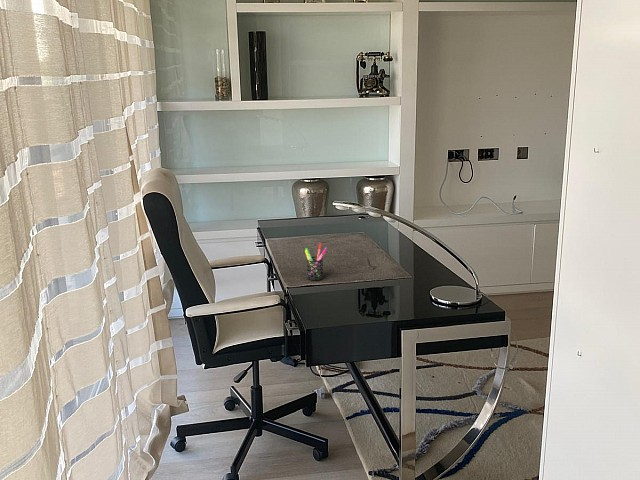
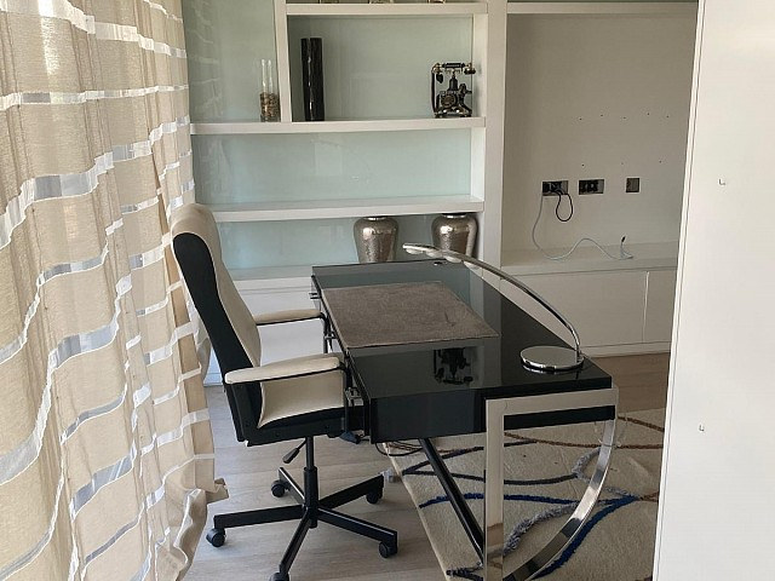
- pen holder [304,242,328,281]
